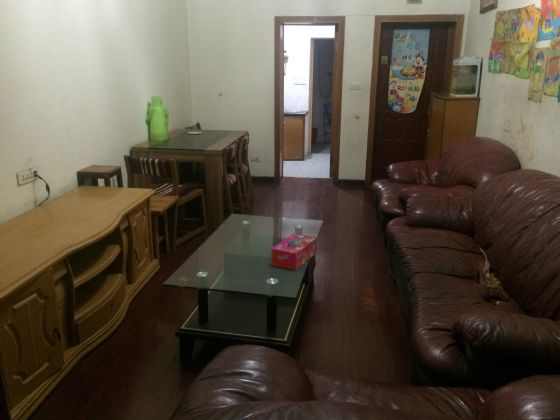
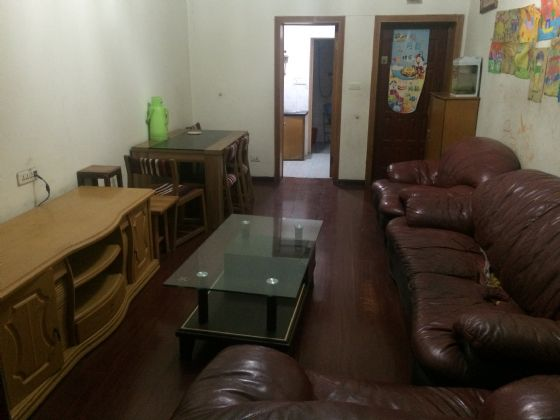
- tissue box [270,233,318,271]
